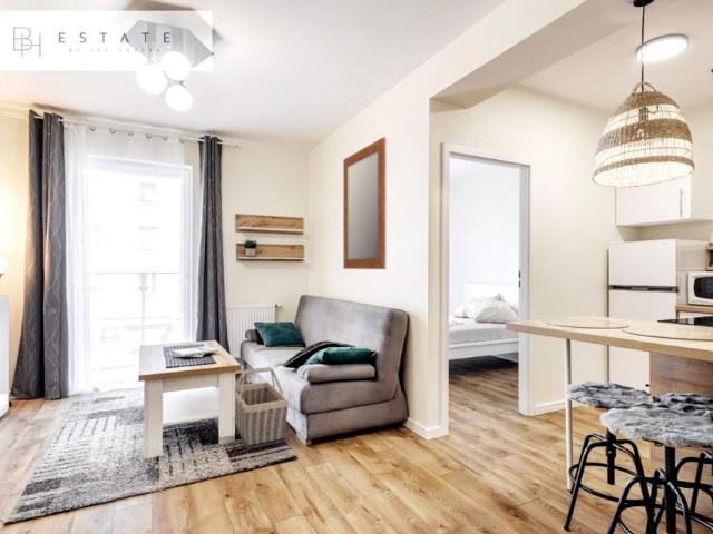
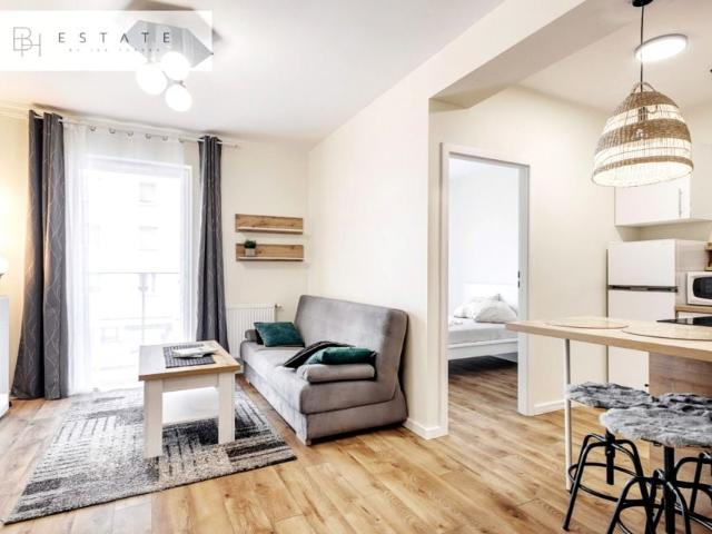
- basket [234,366,290,449]
- mirror [342,136,387,270]
